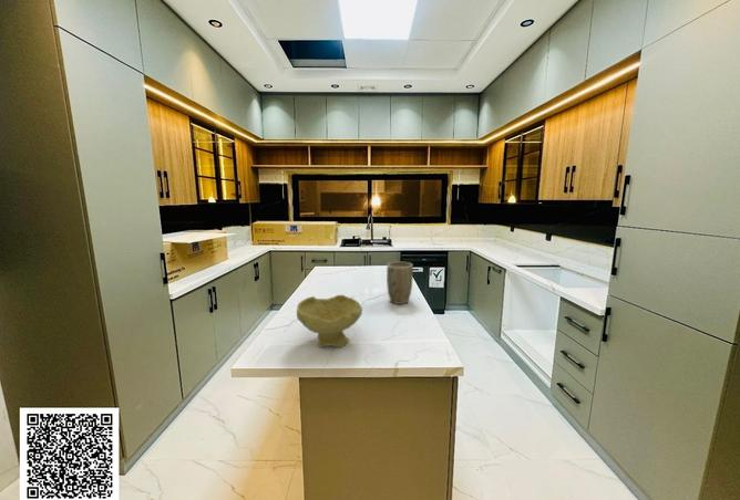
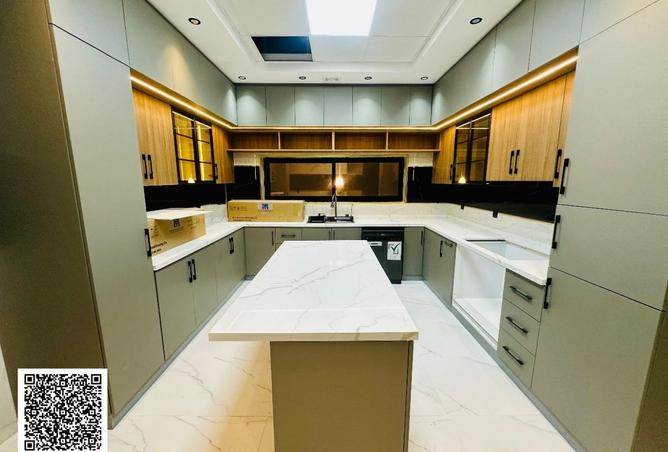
- plant pot [386,261,414,305]
- bowl [296,294,363,348]
